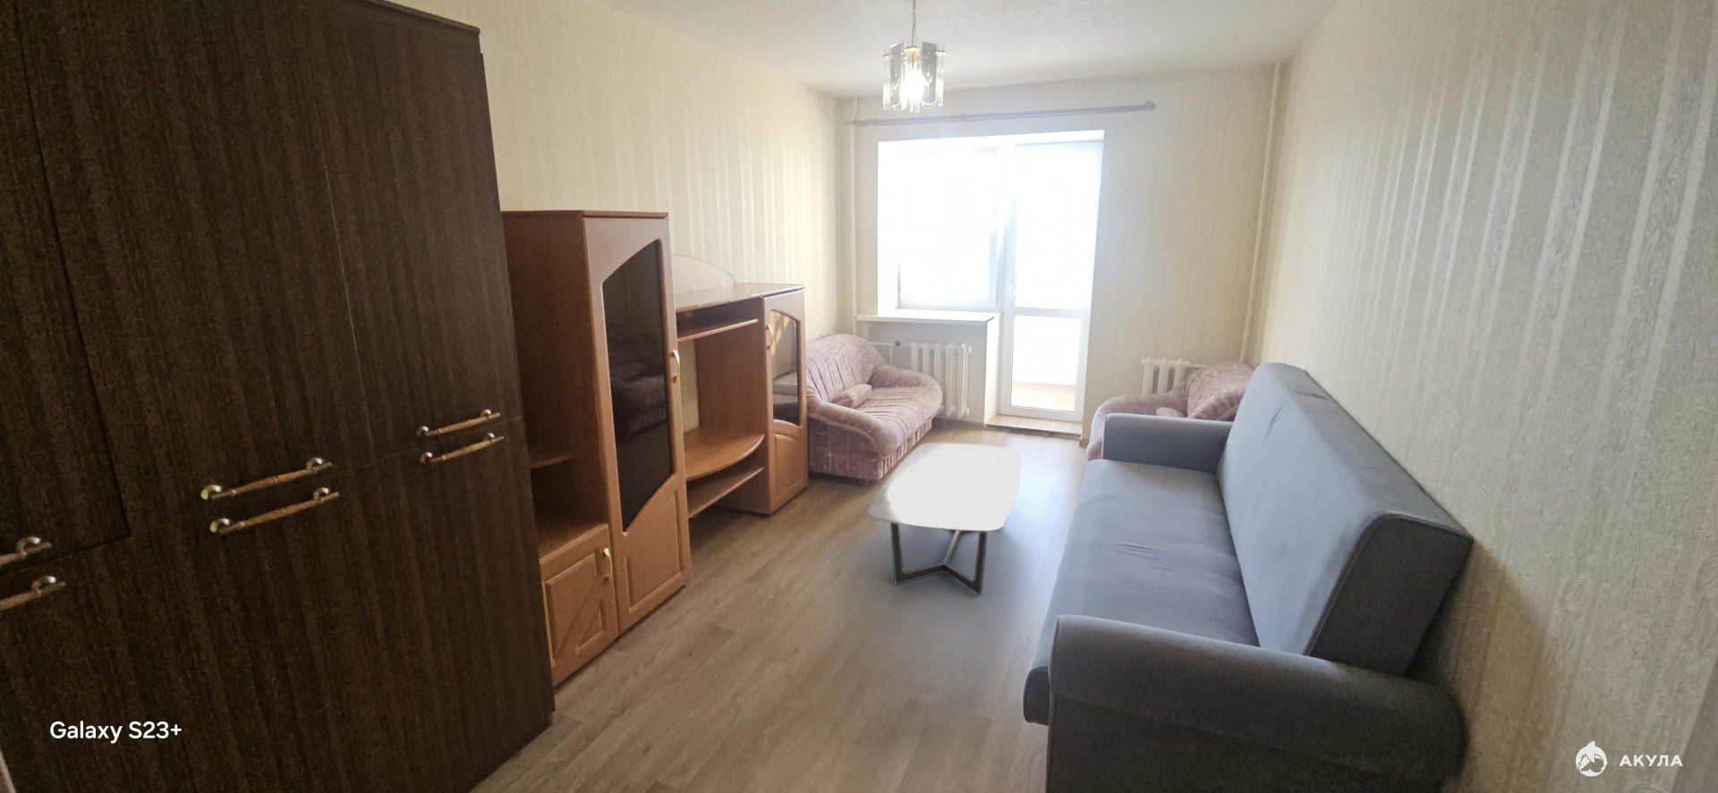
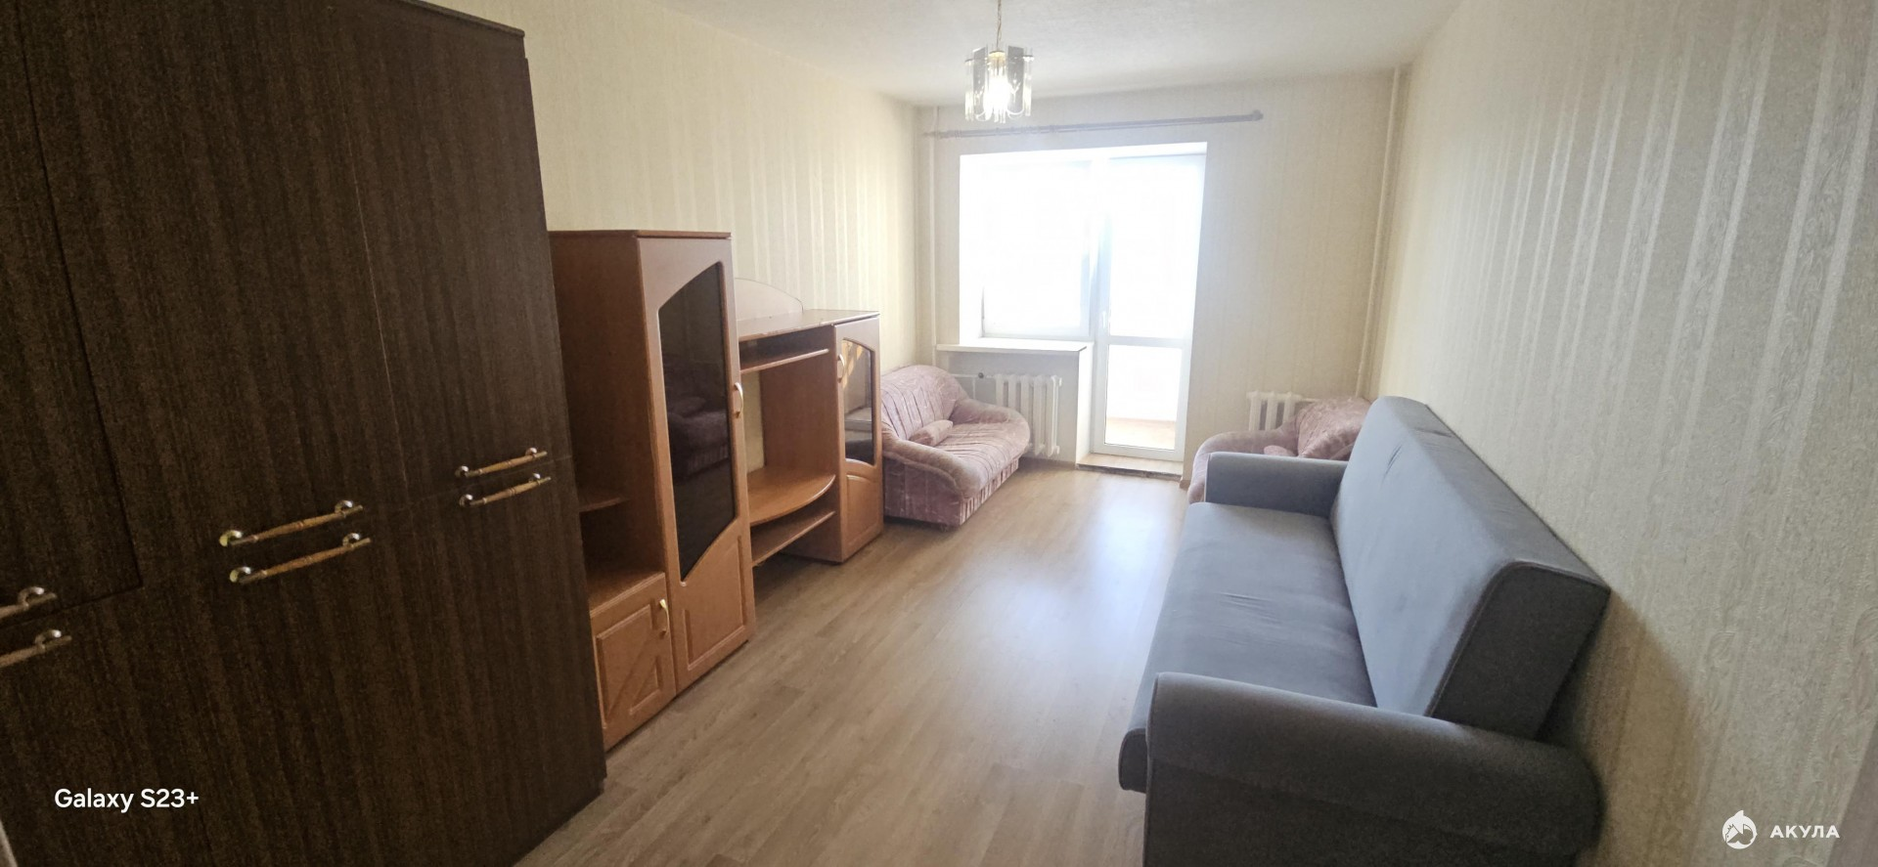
- coffee table [867,441,1022,596]
